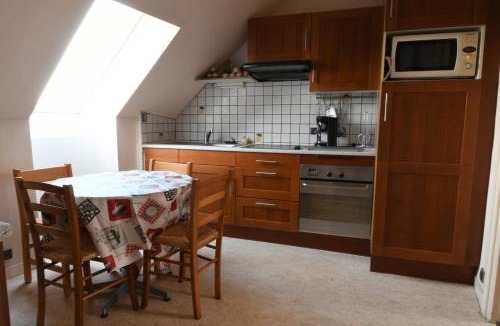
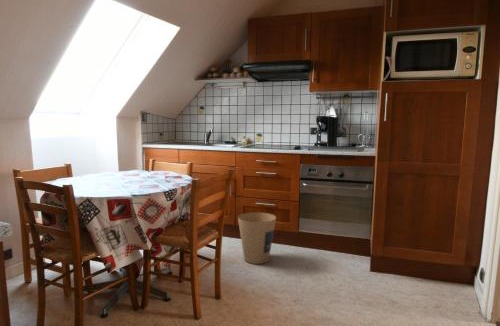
+ trash can [237,211,277,265]
